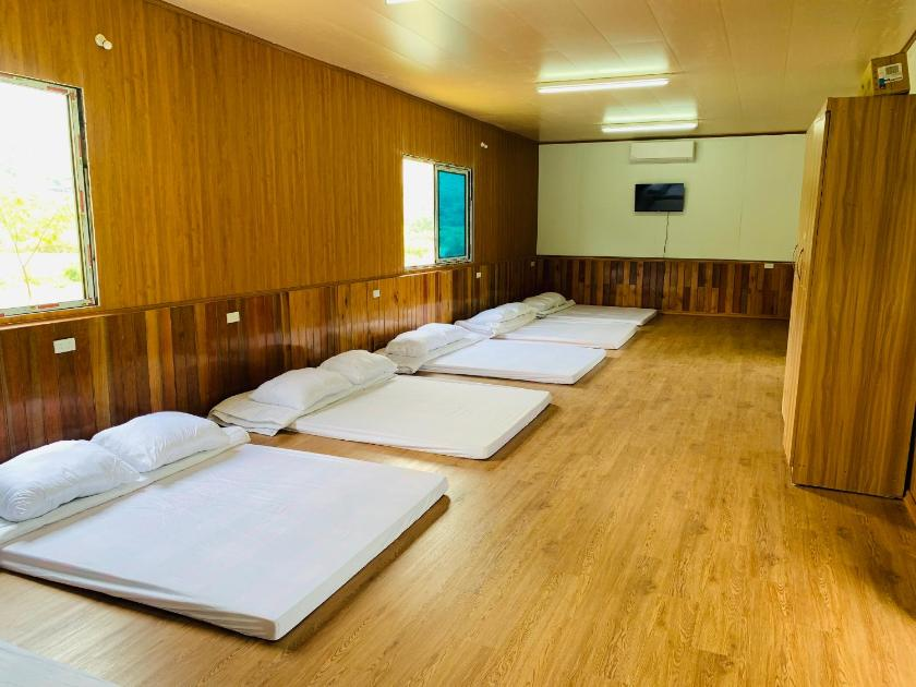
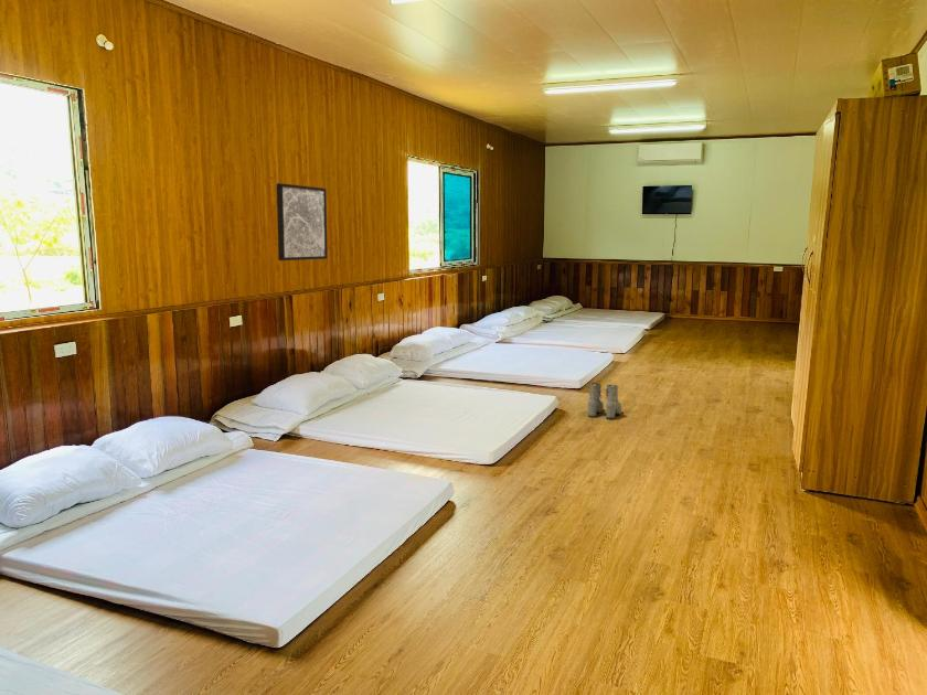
+ boots [587,382,622,419]
+ wall art [275,182,329,261]
